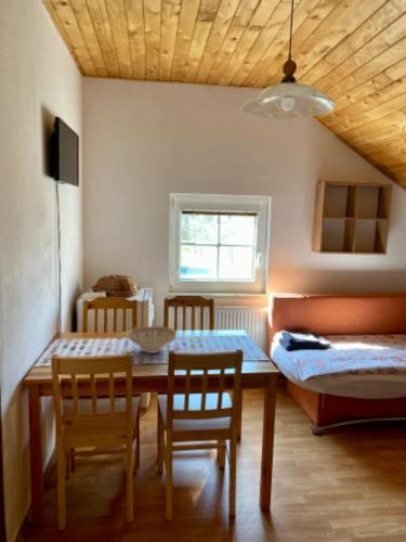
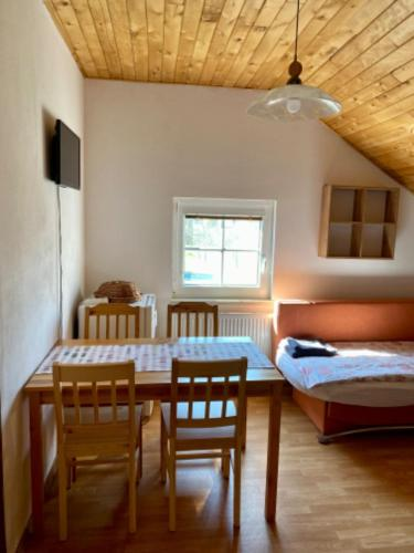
- decorative bowl [127,325,178,354]
